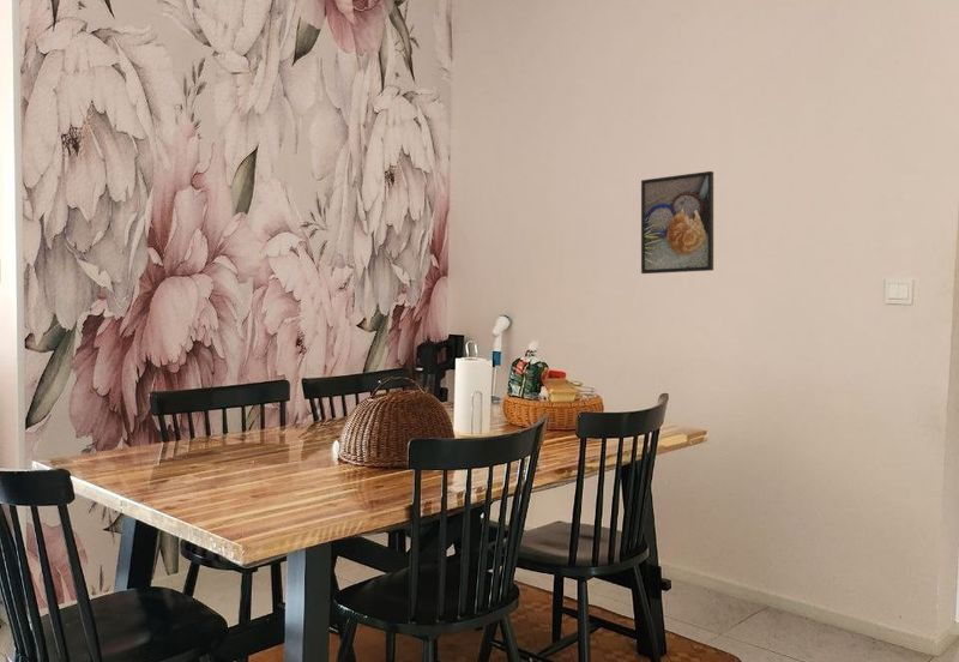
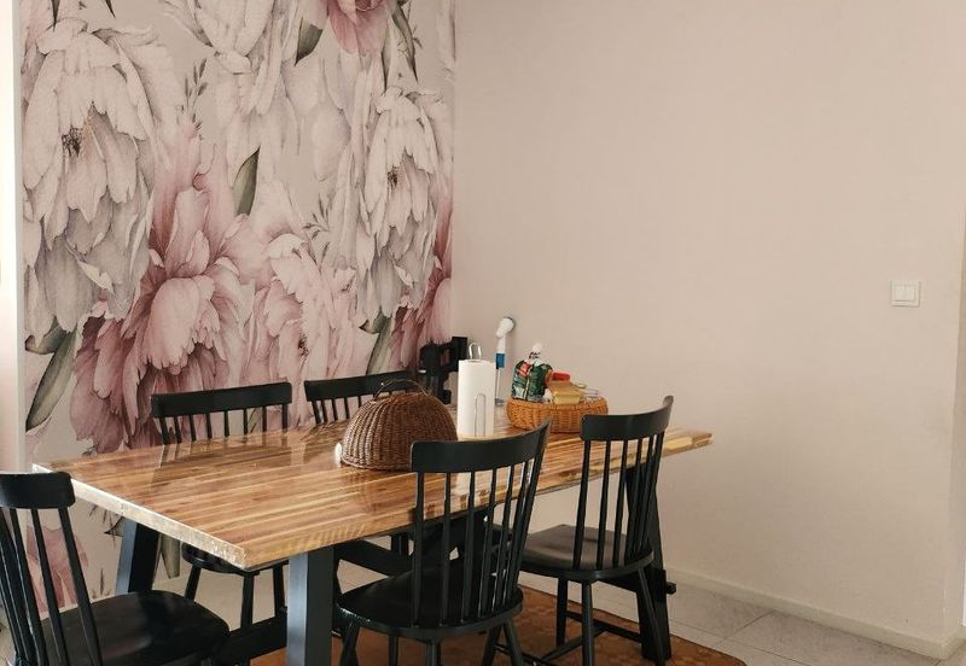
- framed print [640,170,714,275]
